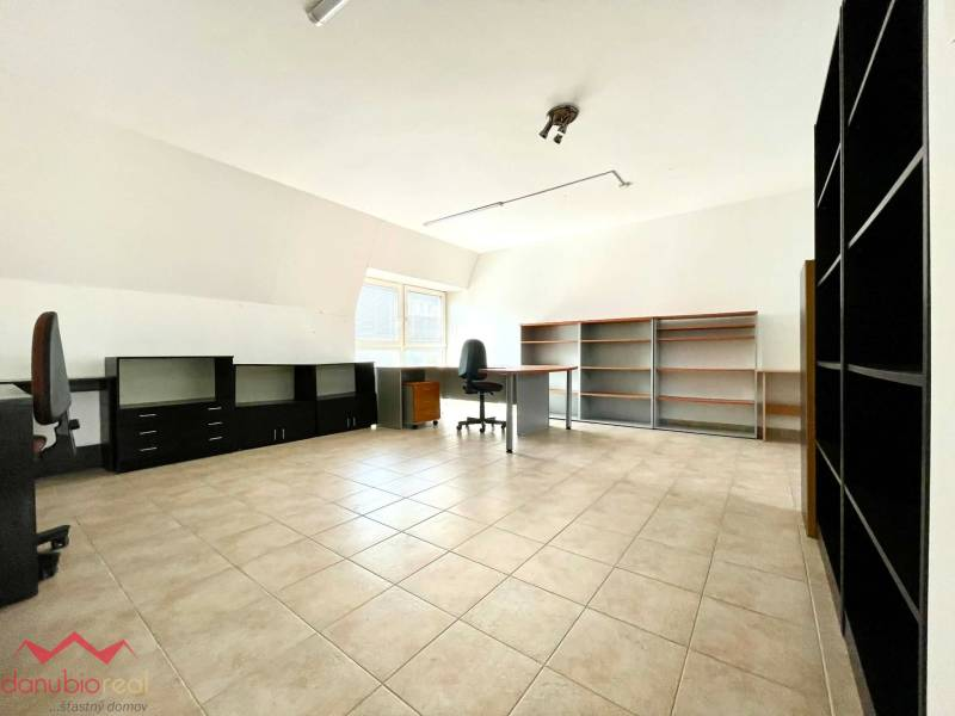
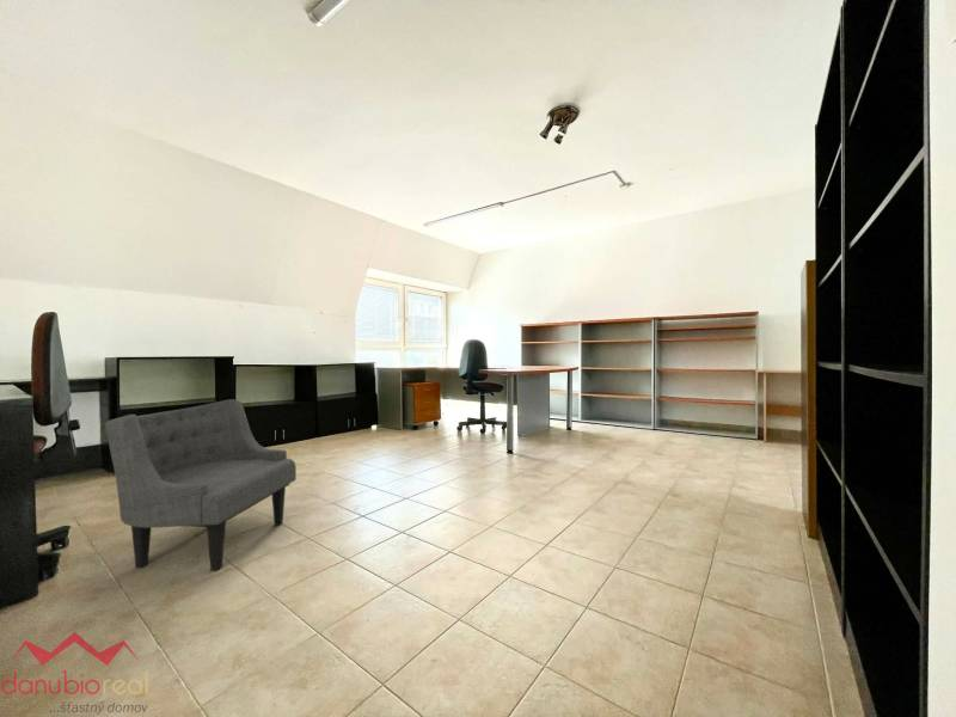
+ armchair [104,398,298,572]
